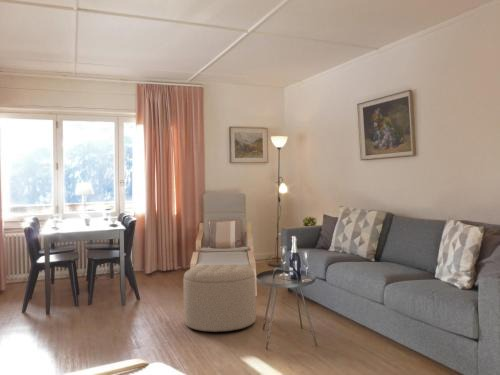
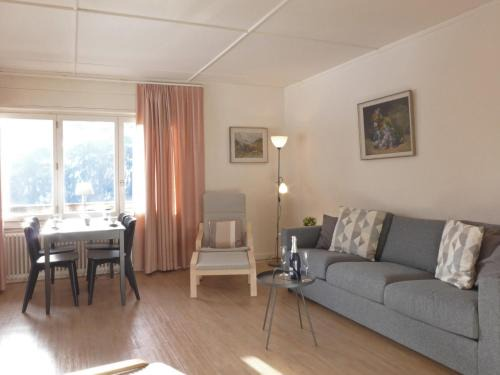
- ottoman [182,263,257,333]
